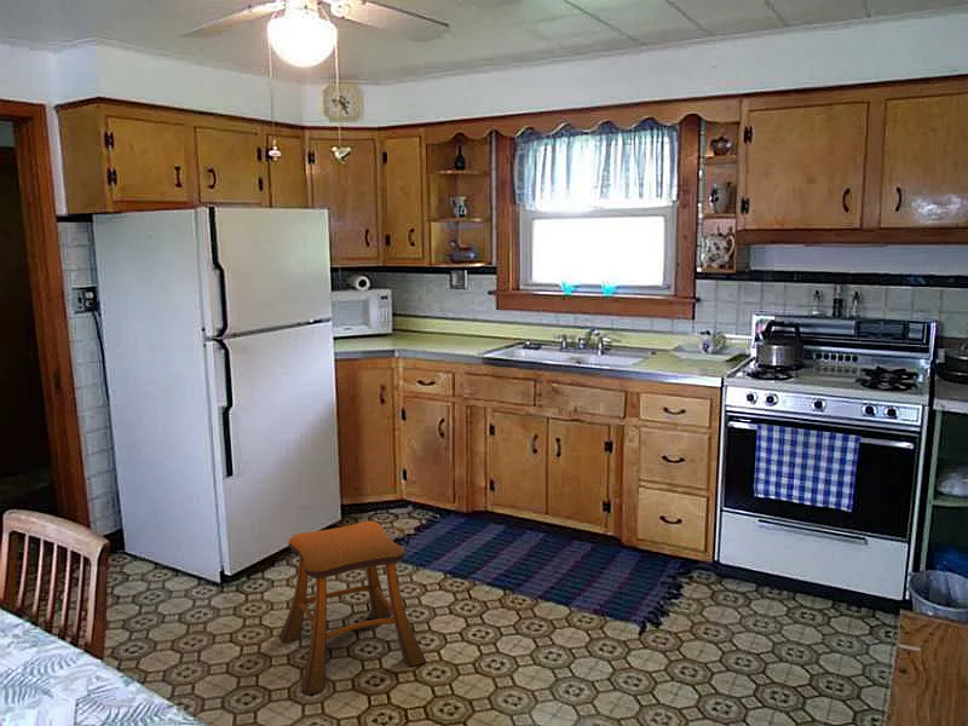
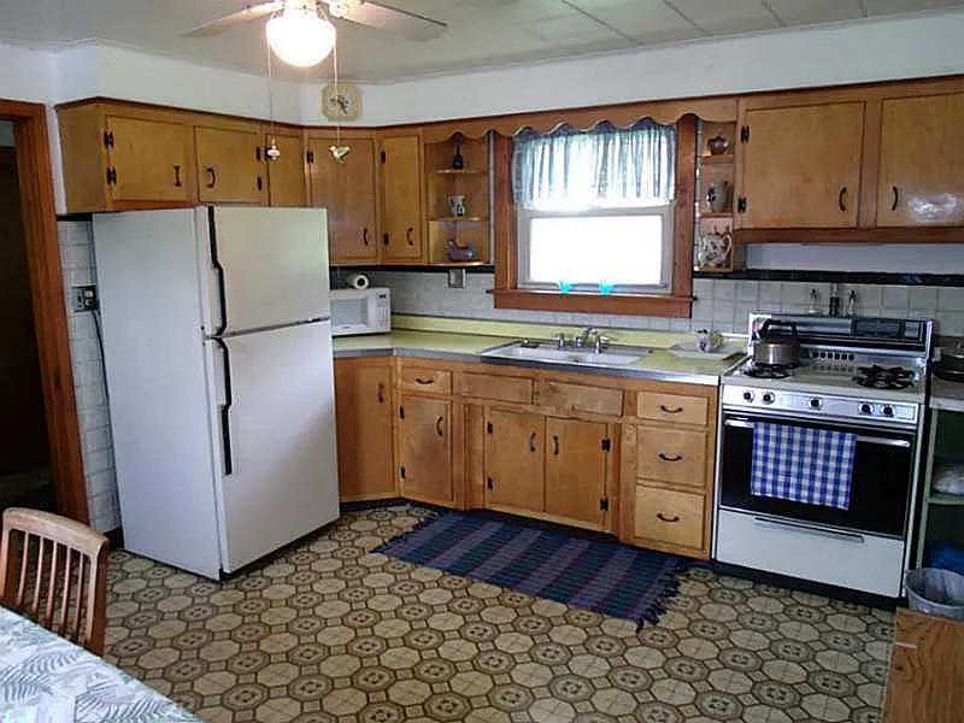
- stool [278,520,427,696]
